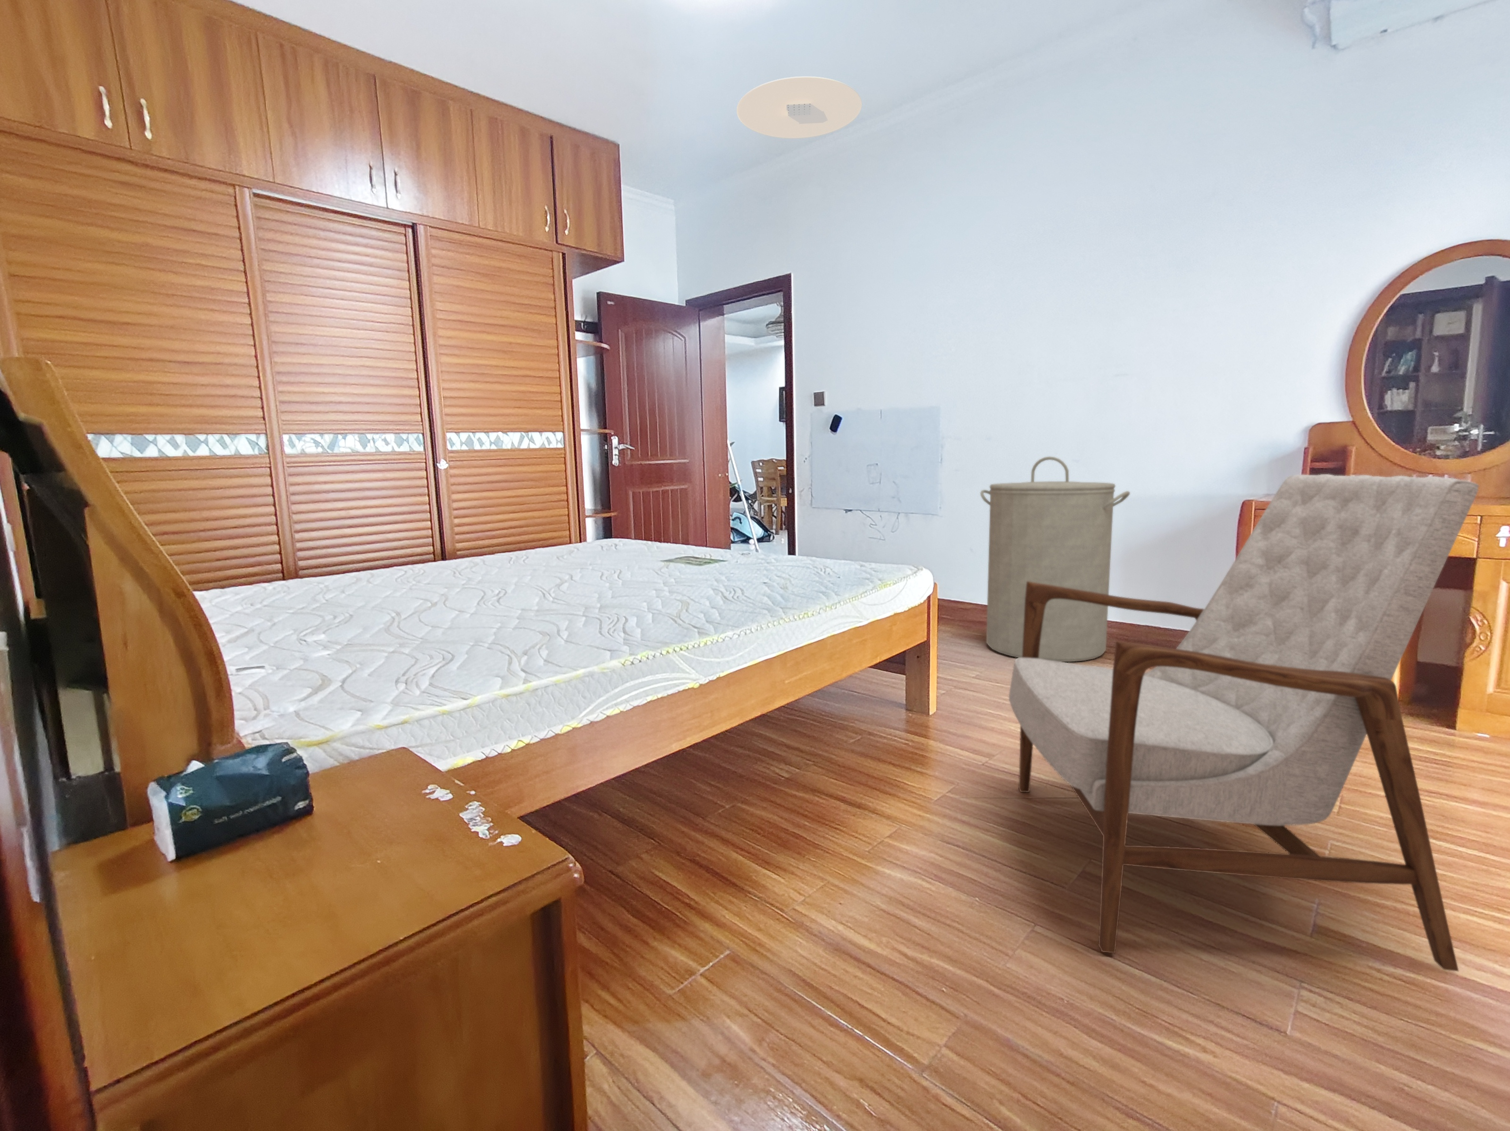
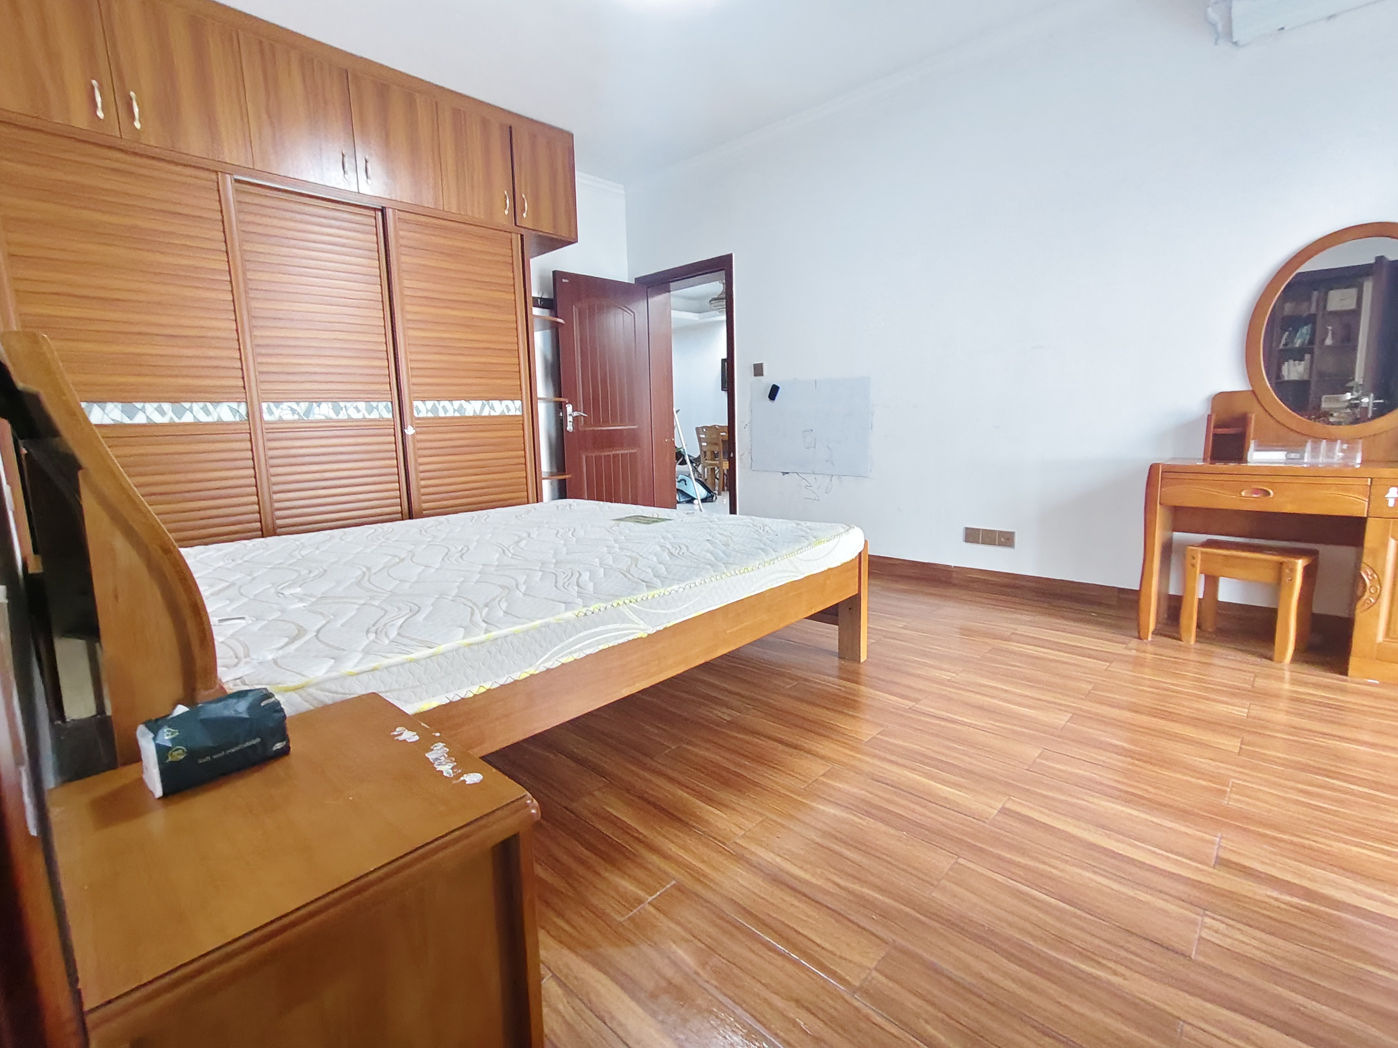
- laundry hamper [980,456,1131,662]
- armchair [1008,474,1479,972]
- ceiling light [736,76,862,139]
